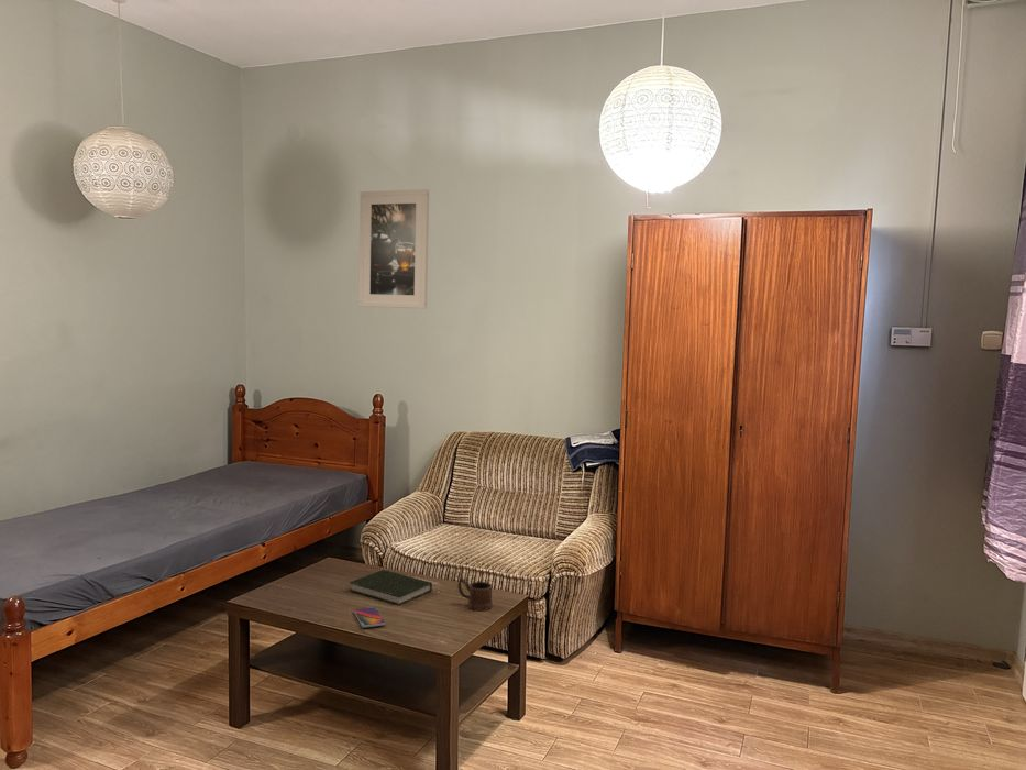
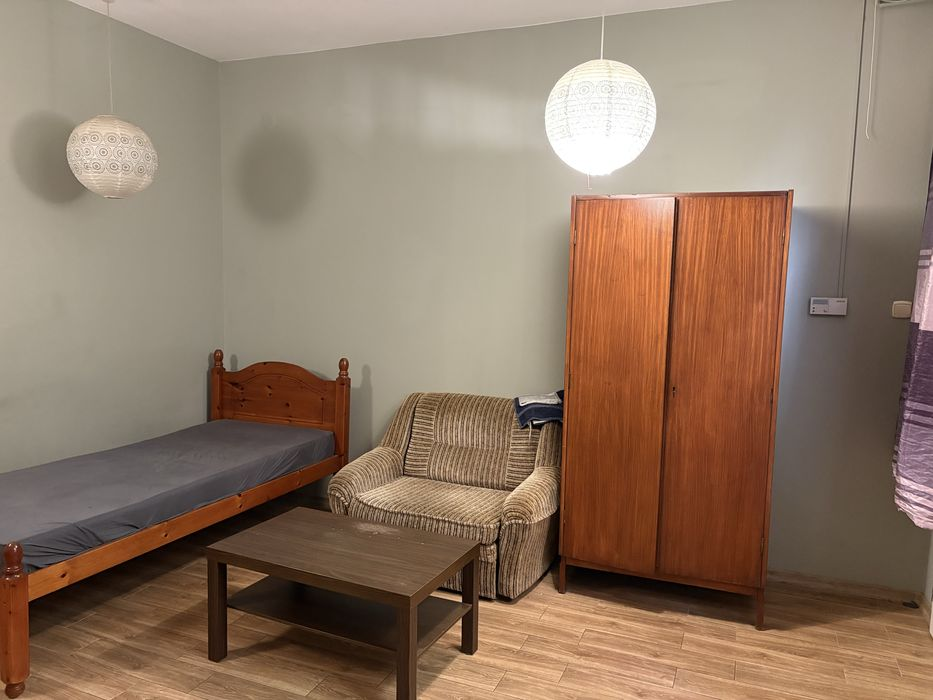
- book [349,569,433,606]
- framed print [357,188,430,309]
- mug [456,575,494,612]
- smartphone [353,606,386,629]
